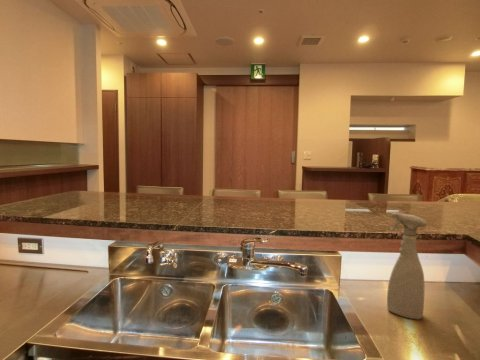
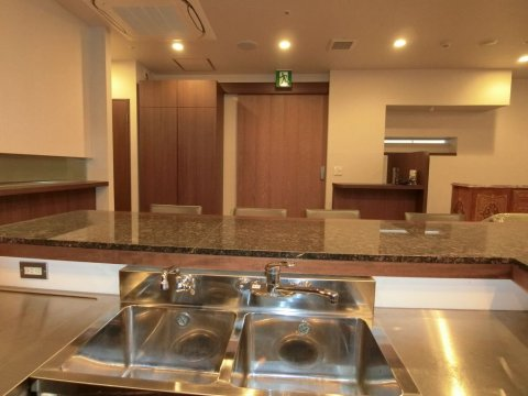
- spray bottle [386,212,428,320]
